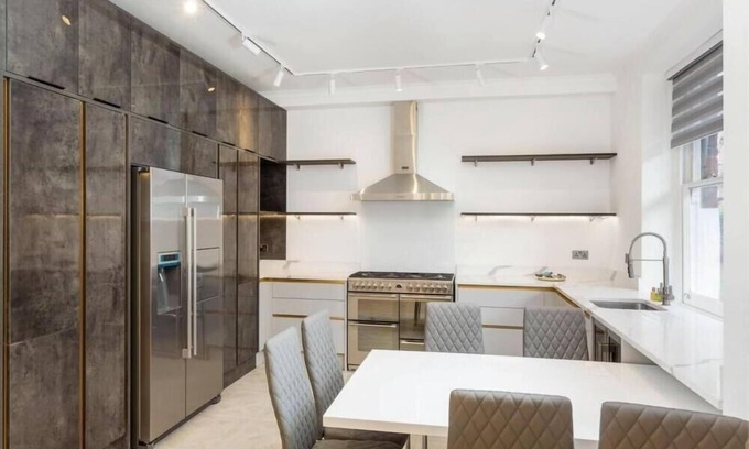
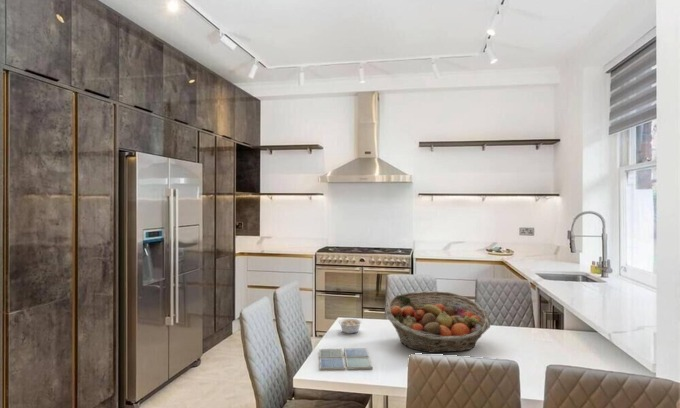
+ drink coaster [318,347,373,371]
+ fruit basket [385,290,491,354]
+ legume [338,317,363,335]
